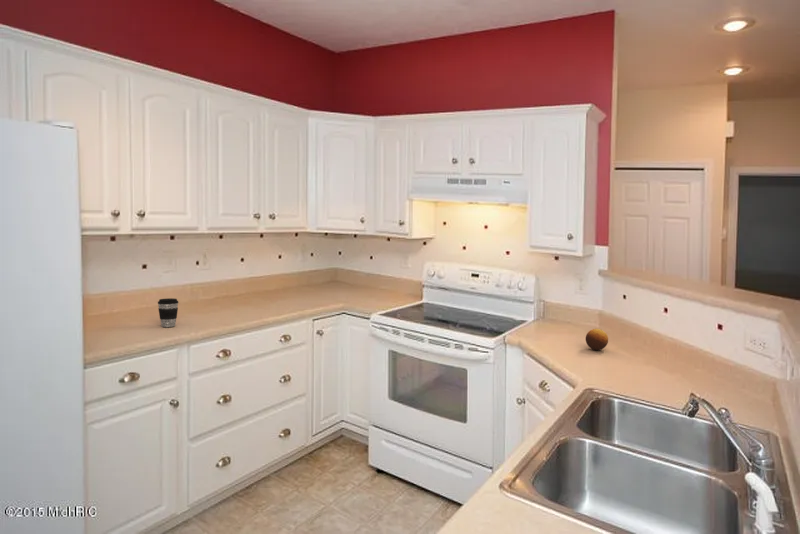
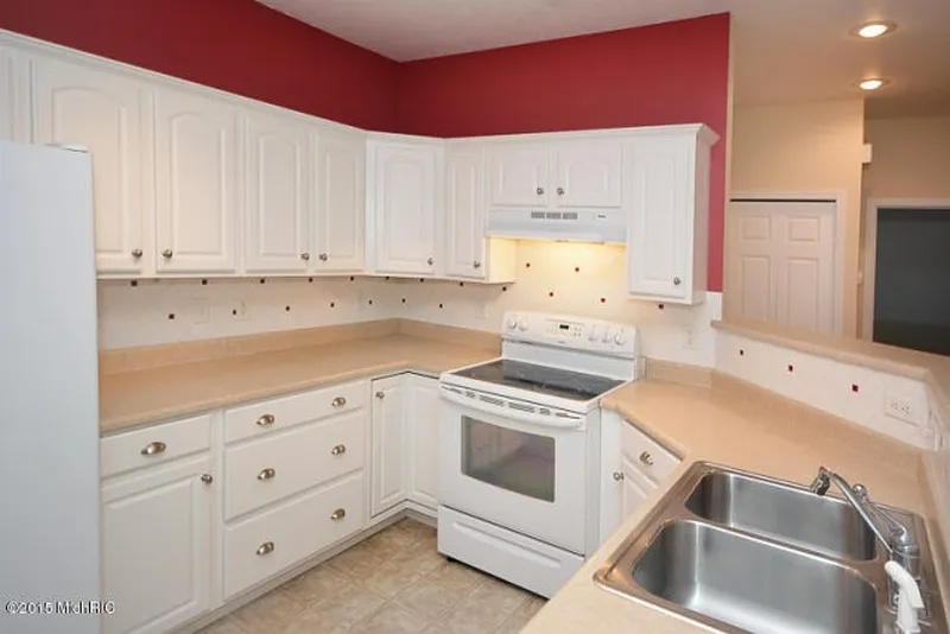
- coffee cup [157,297,180,328]
- fruit [585,328,609,351]
